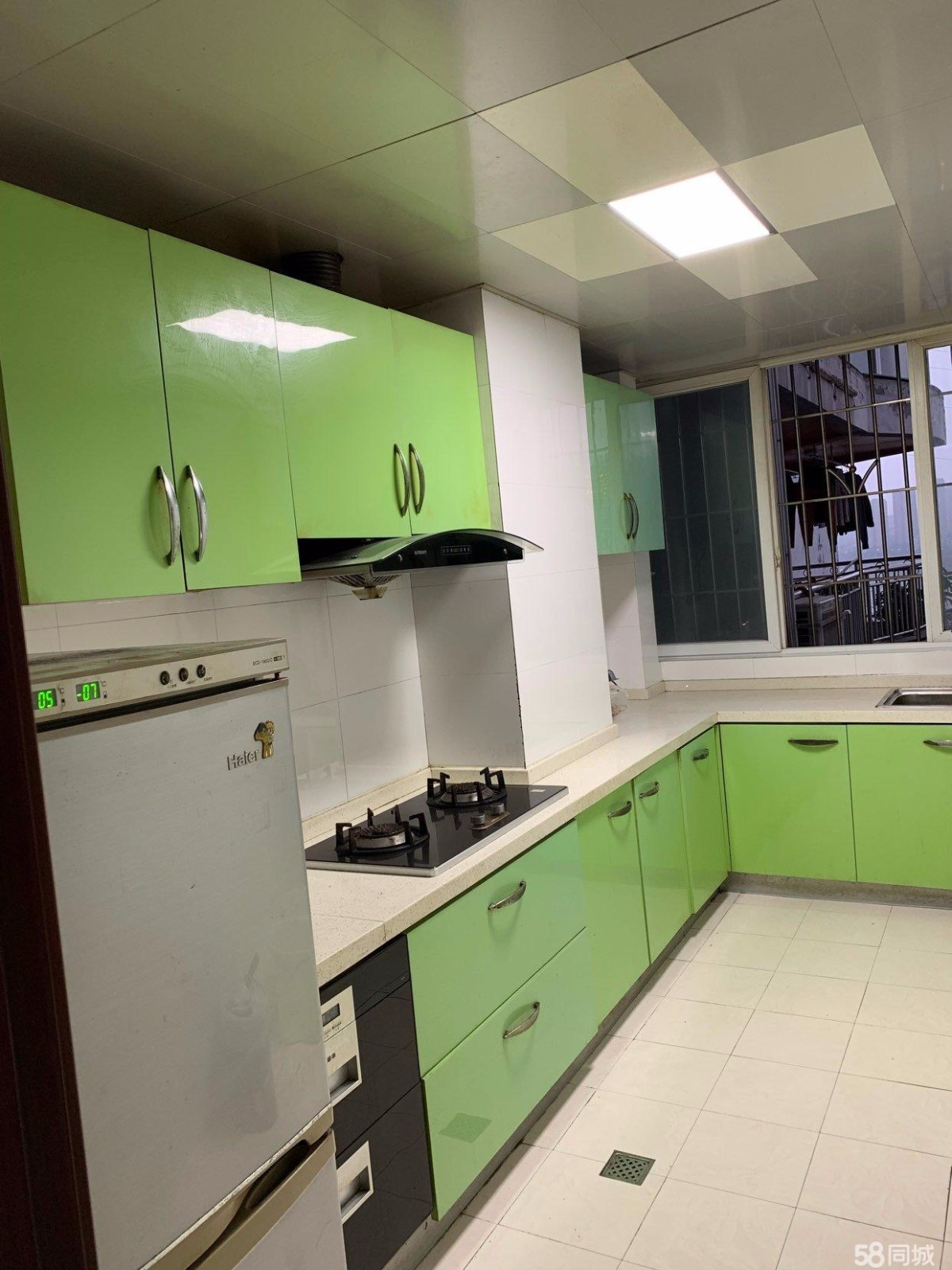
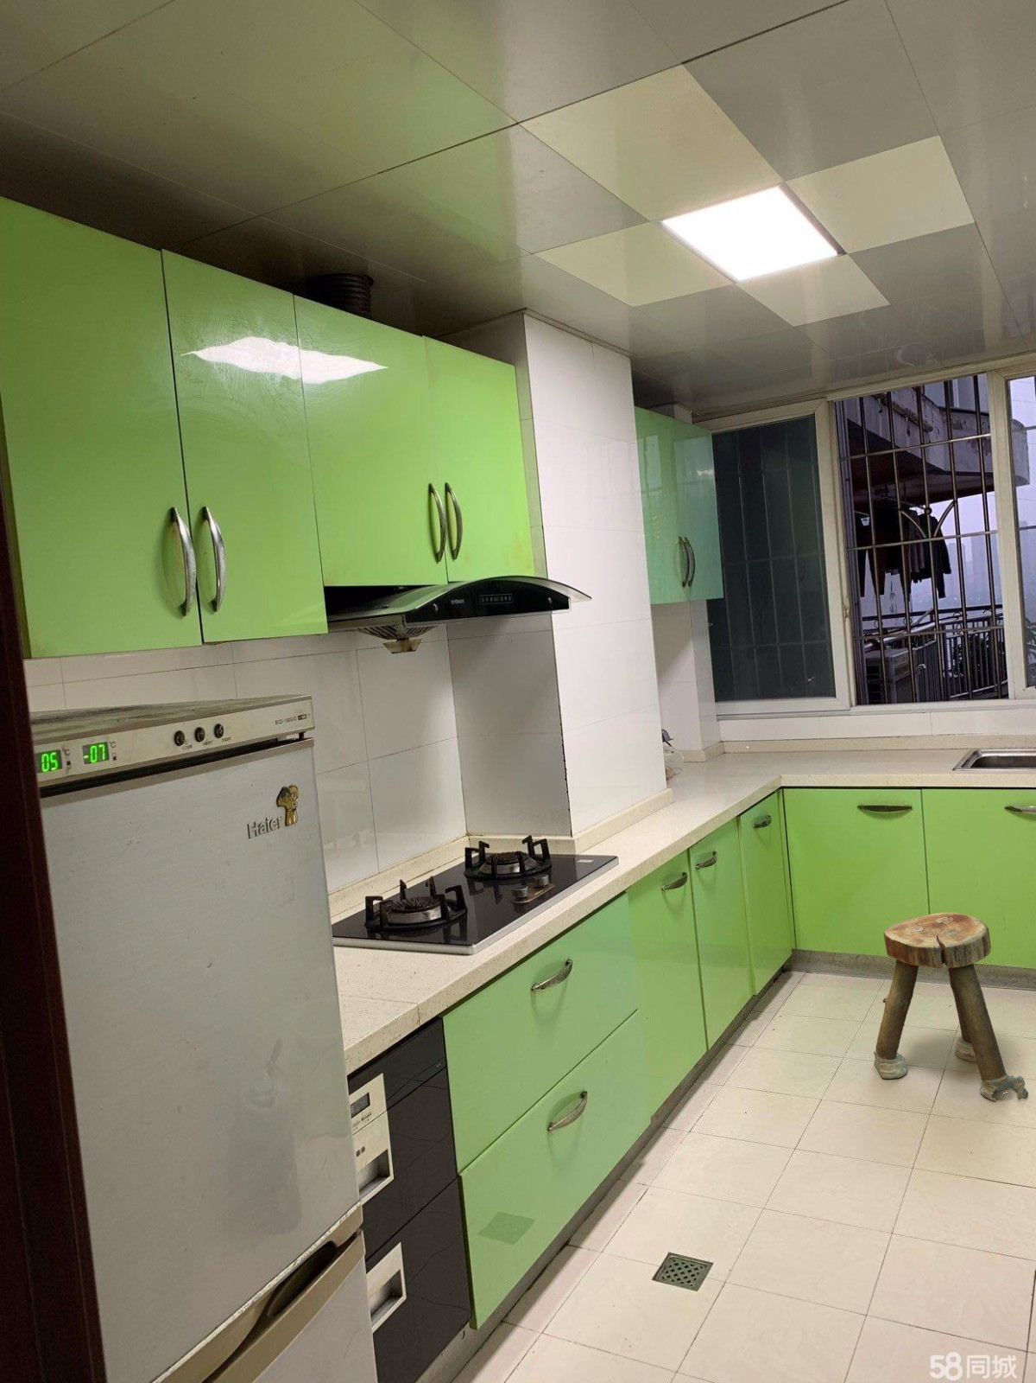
+ stool [873,911,1029,1101]
